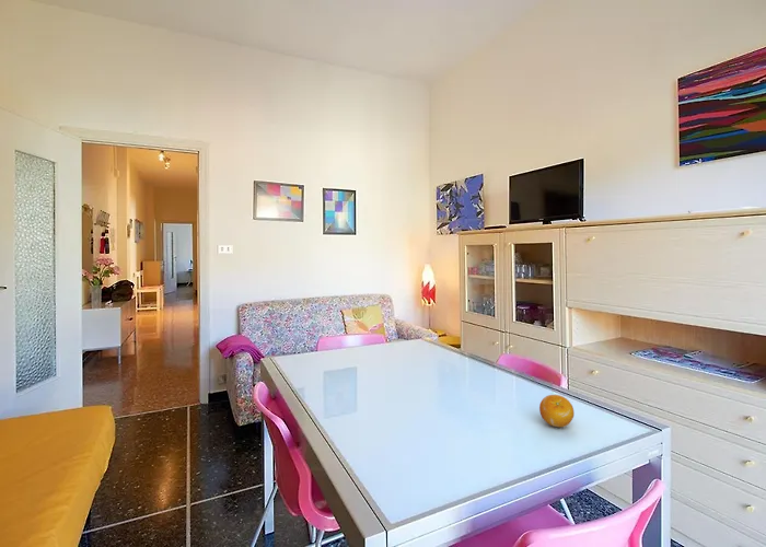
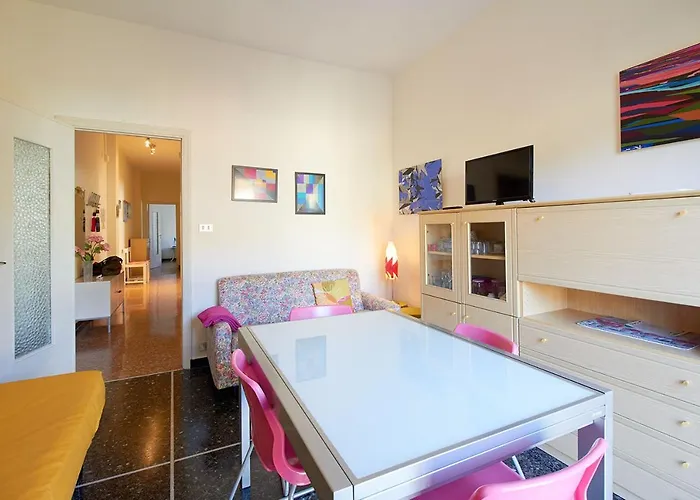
- fruit [538,394,576,428]
